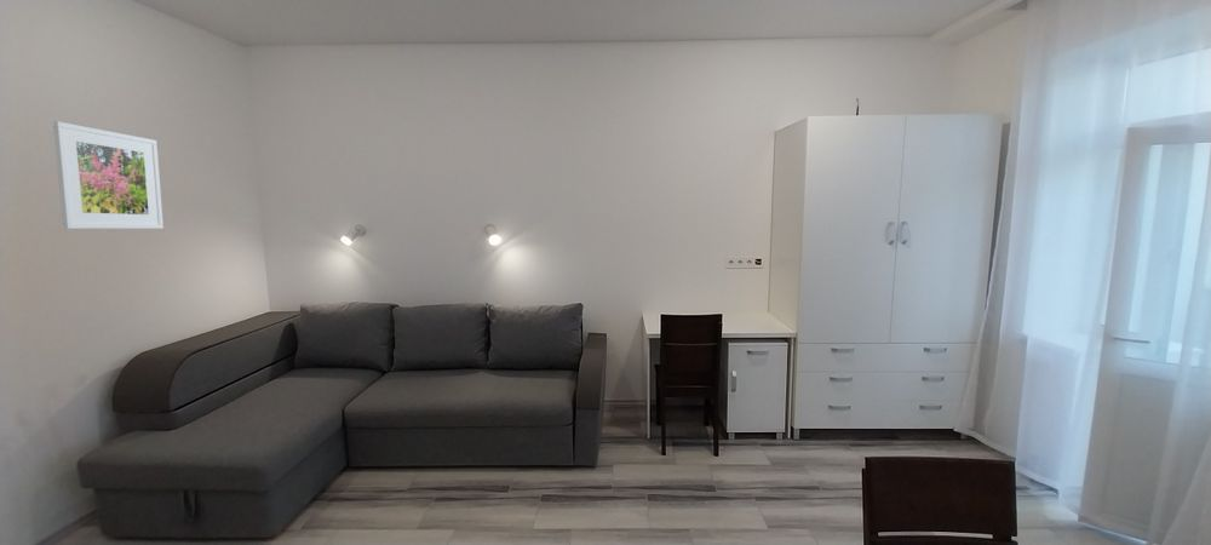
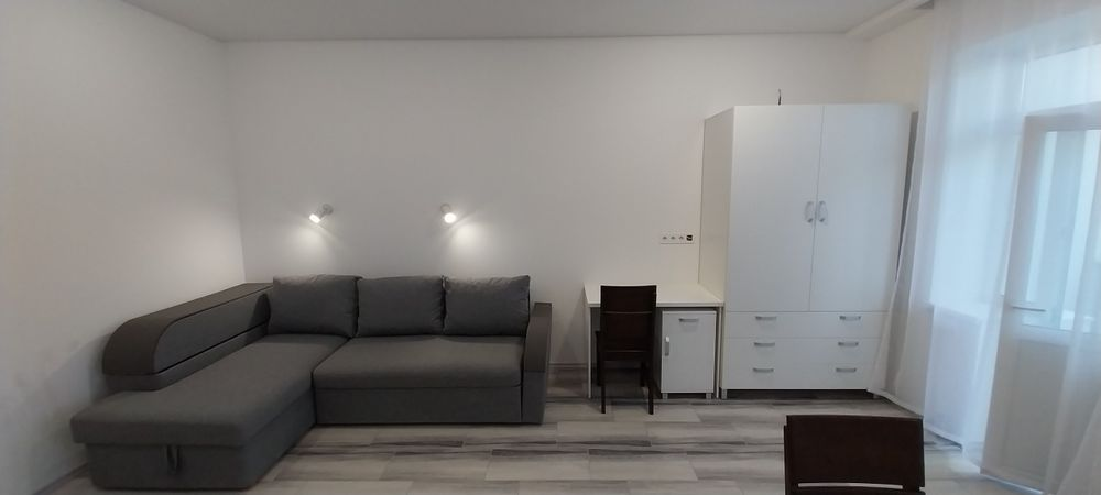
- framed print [52,120,165,230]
